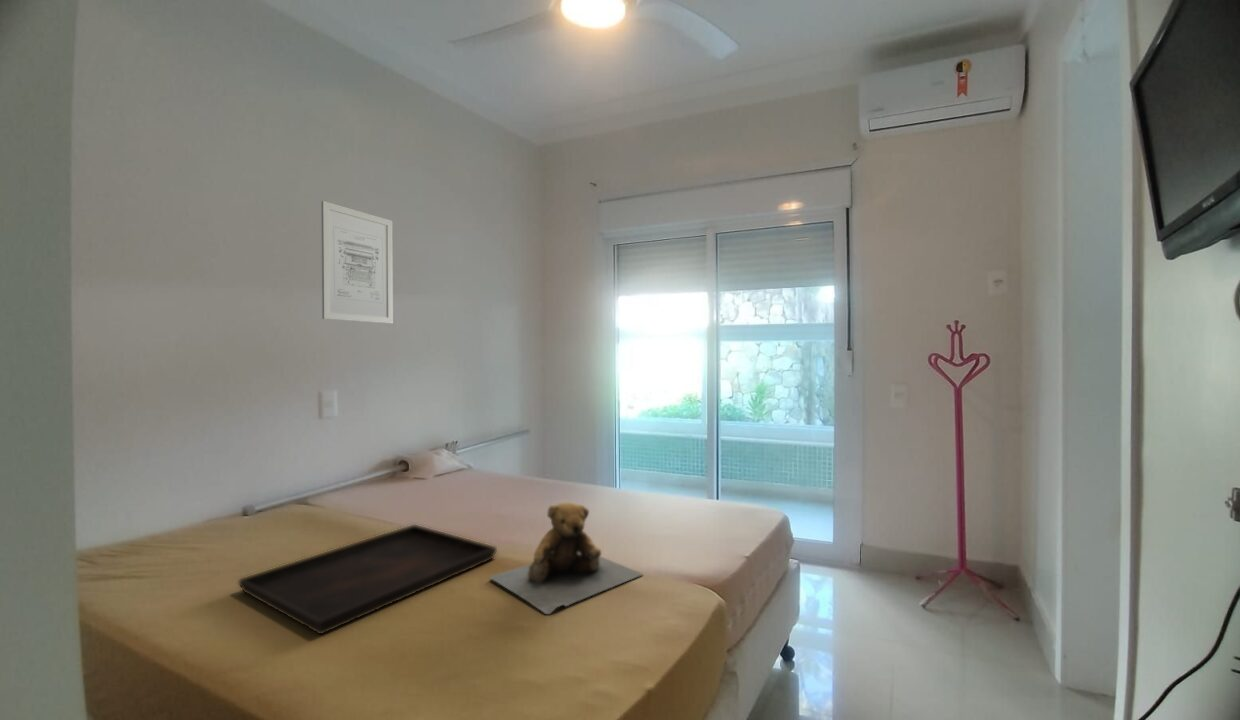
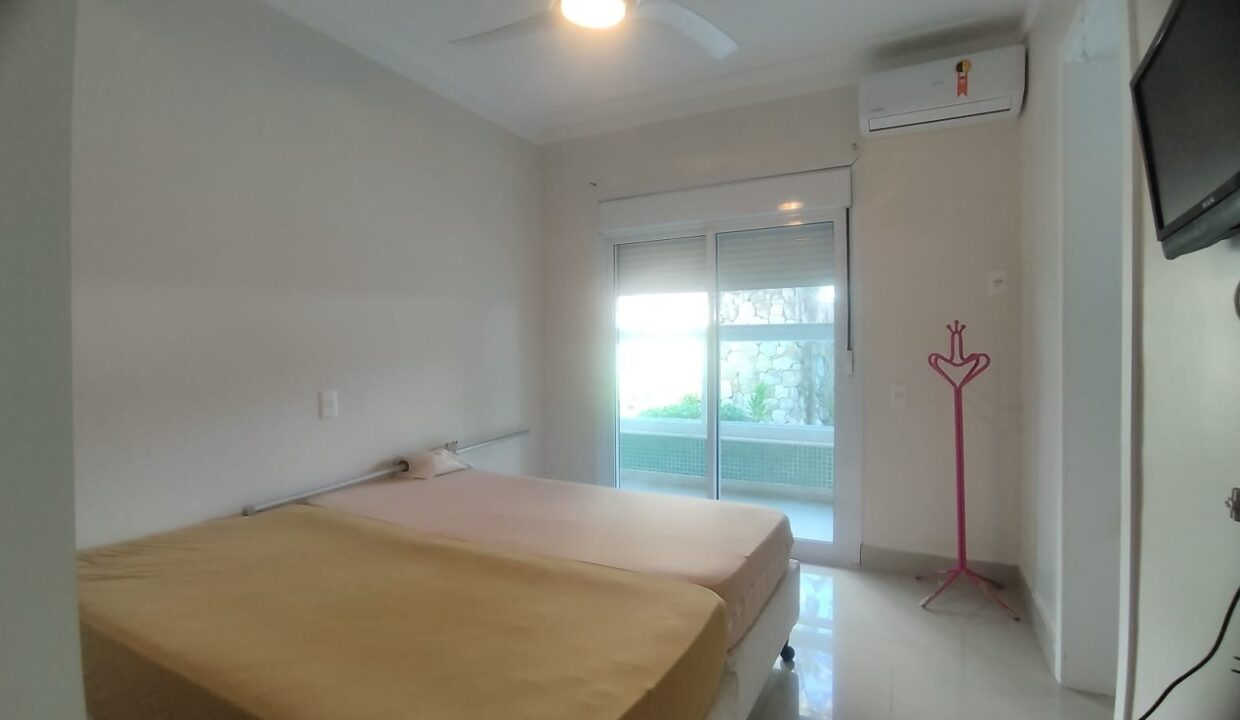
- teddy bear [489,501,645,615]
- wall art [320,200,394,325]
- serving tray [238,524,498,635]
